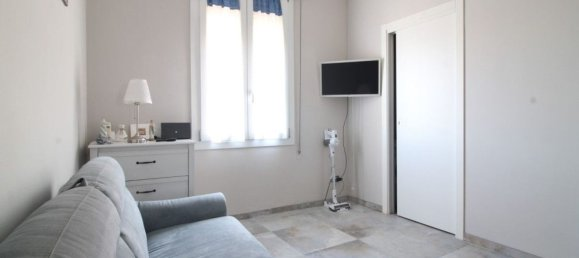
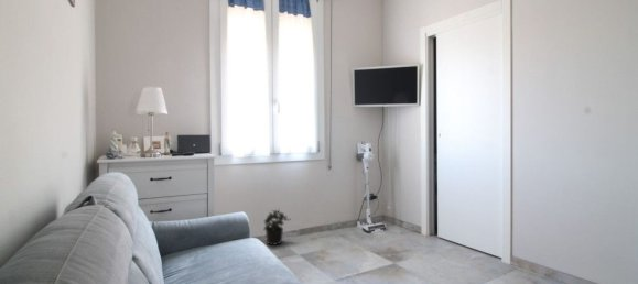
+ potted plant [263,208,291,247]
